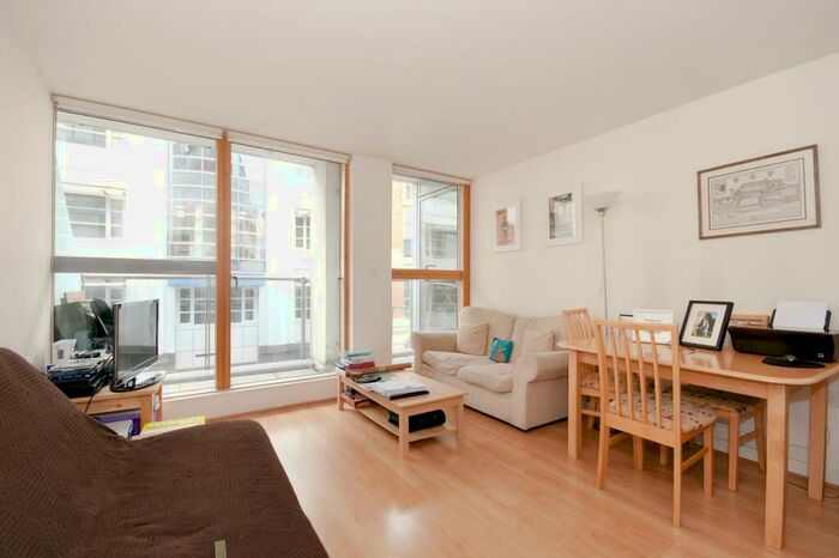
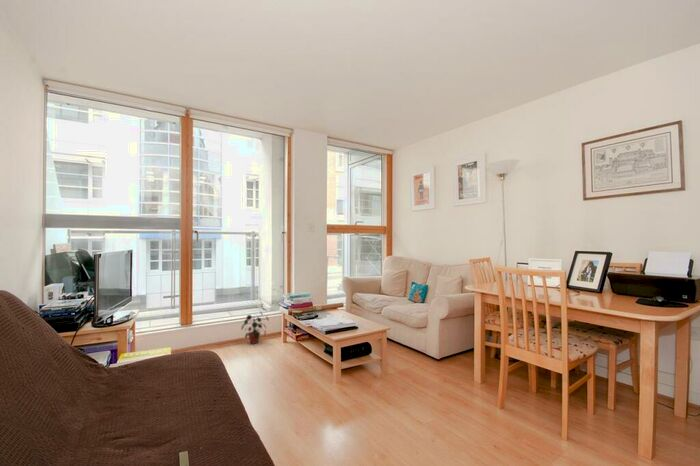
+ potted plant [240,310,270,345]
